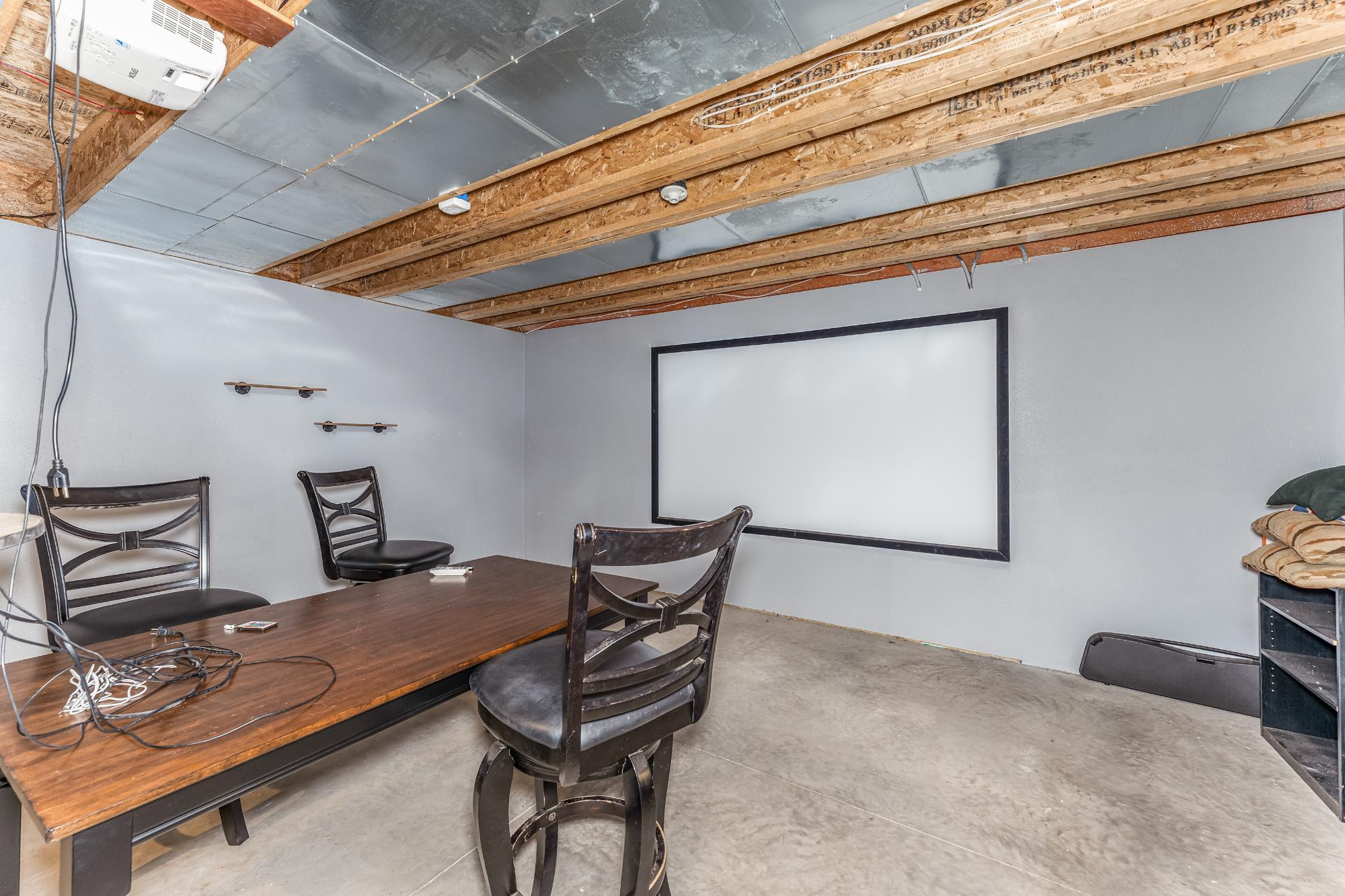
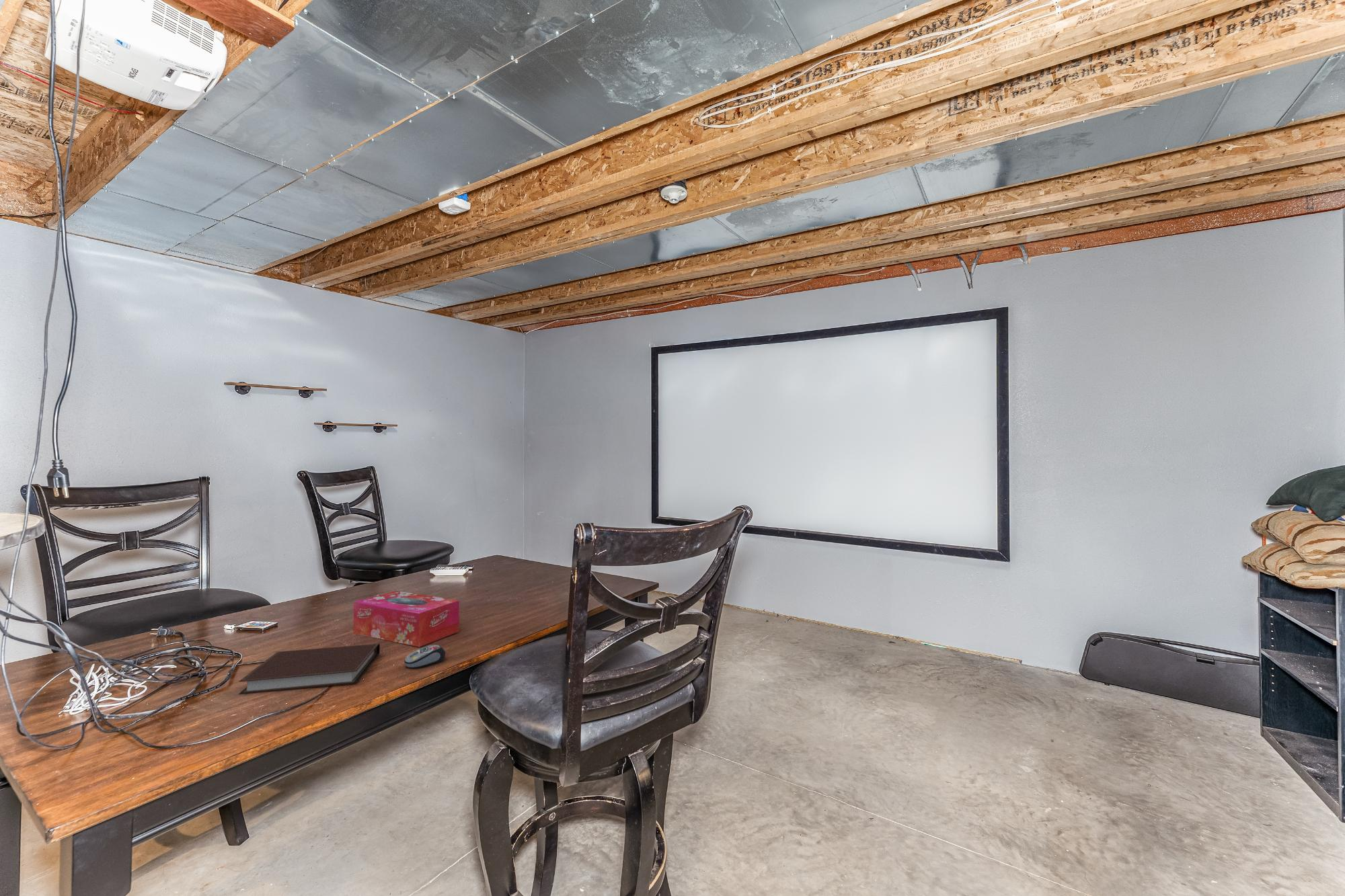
+ tissue box [353,590,460,647]
+ notebook [238,643,381,695]
+ computer mouse [404,644,446,669]
